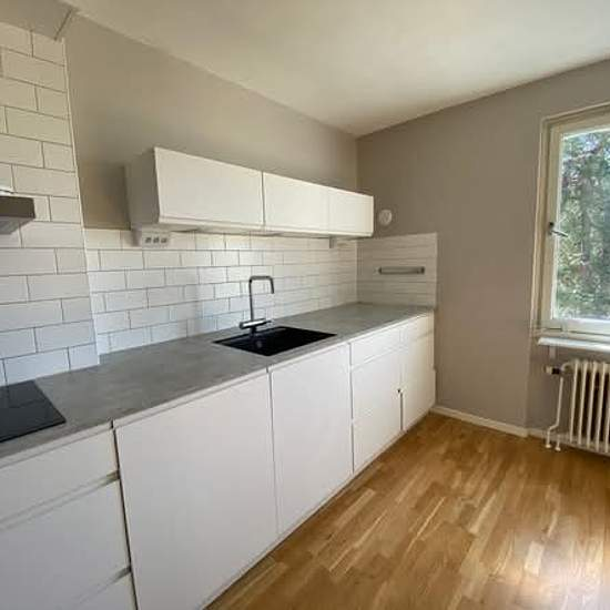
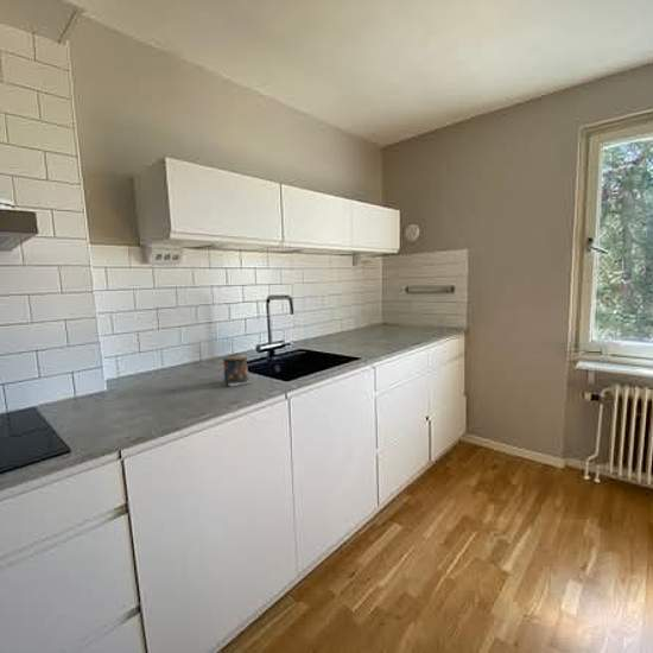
+ candle [222,353,253,387]
